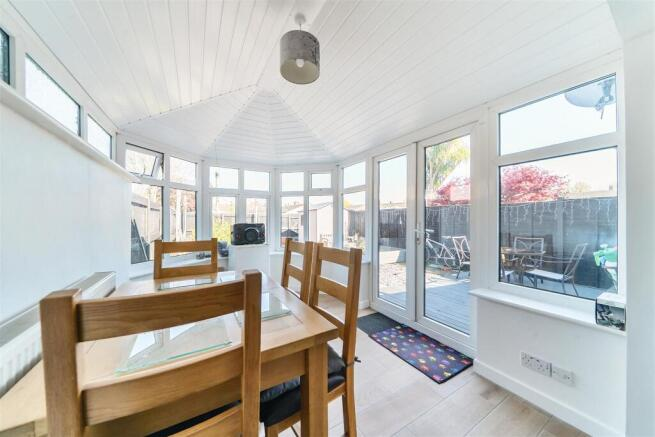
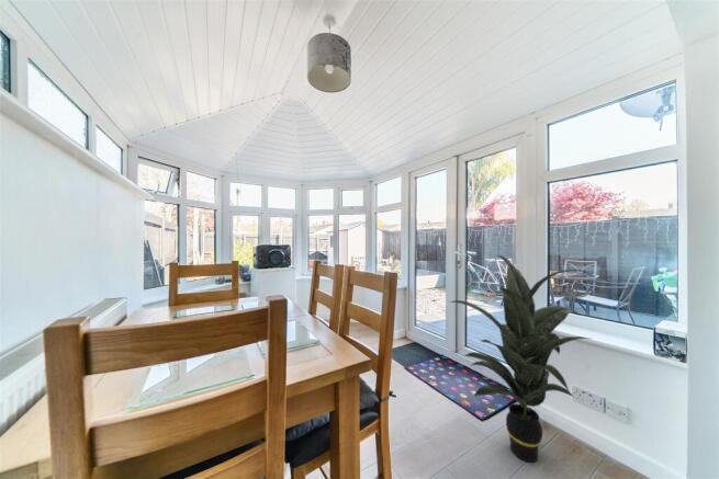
+ indoor plant [448,254,593,463]
